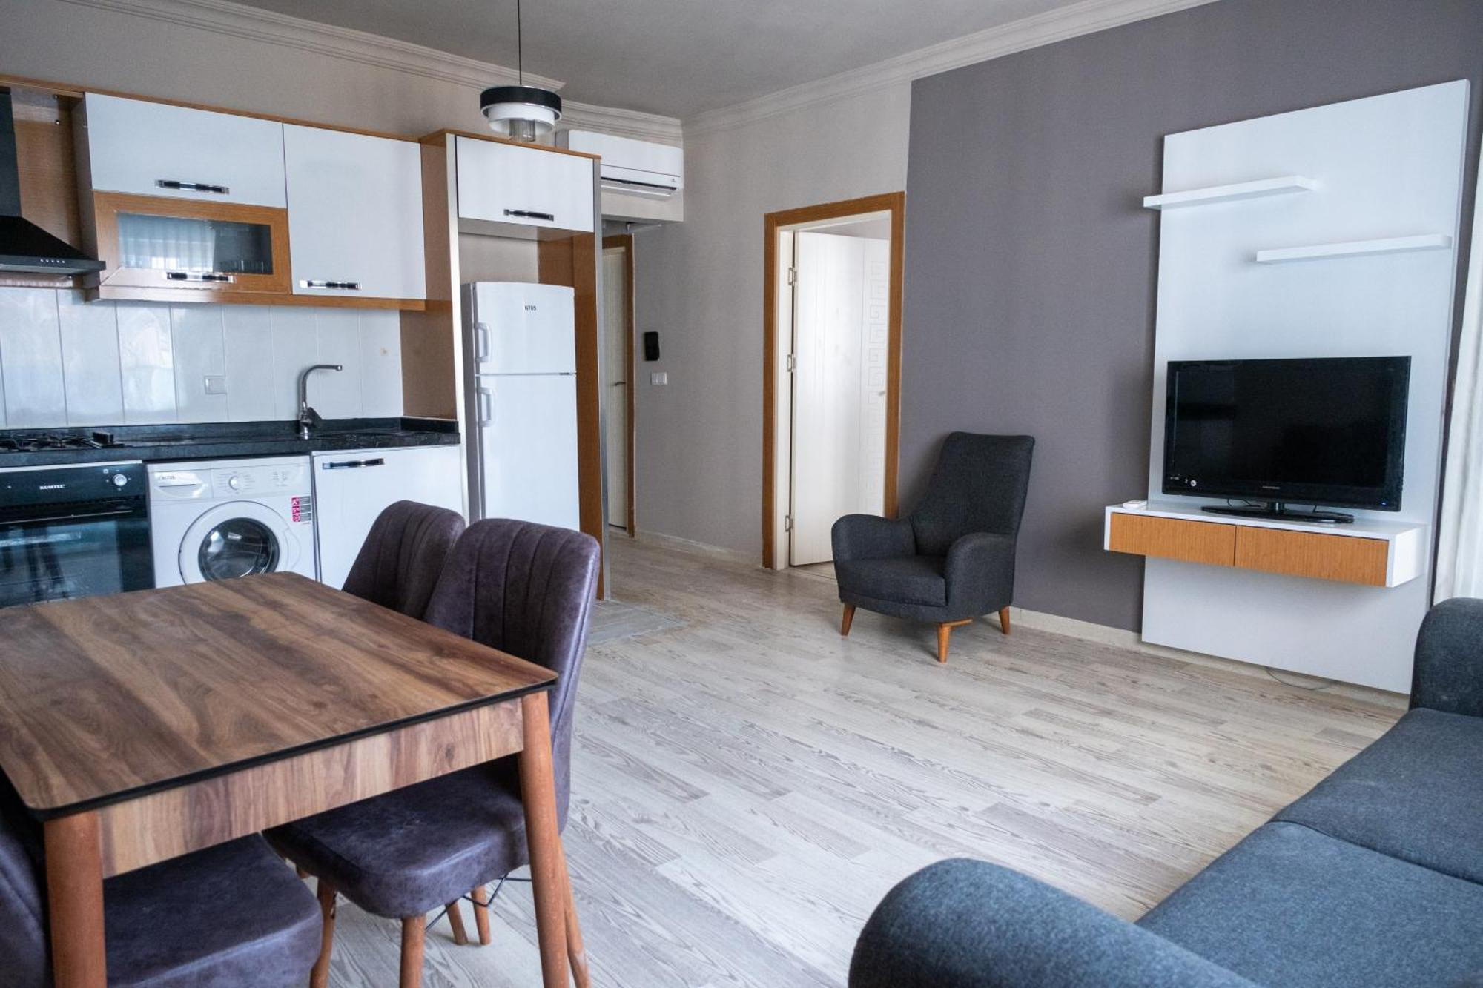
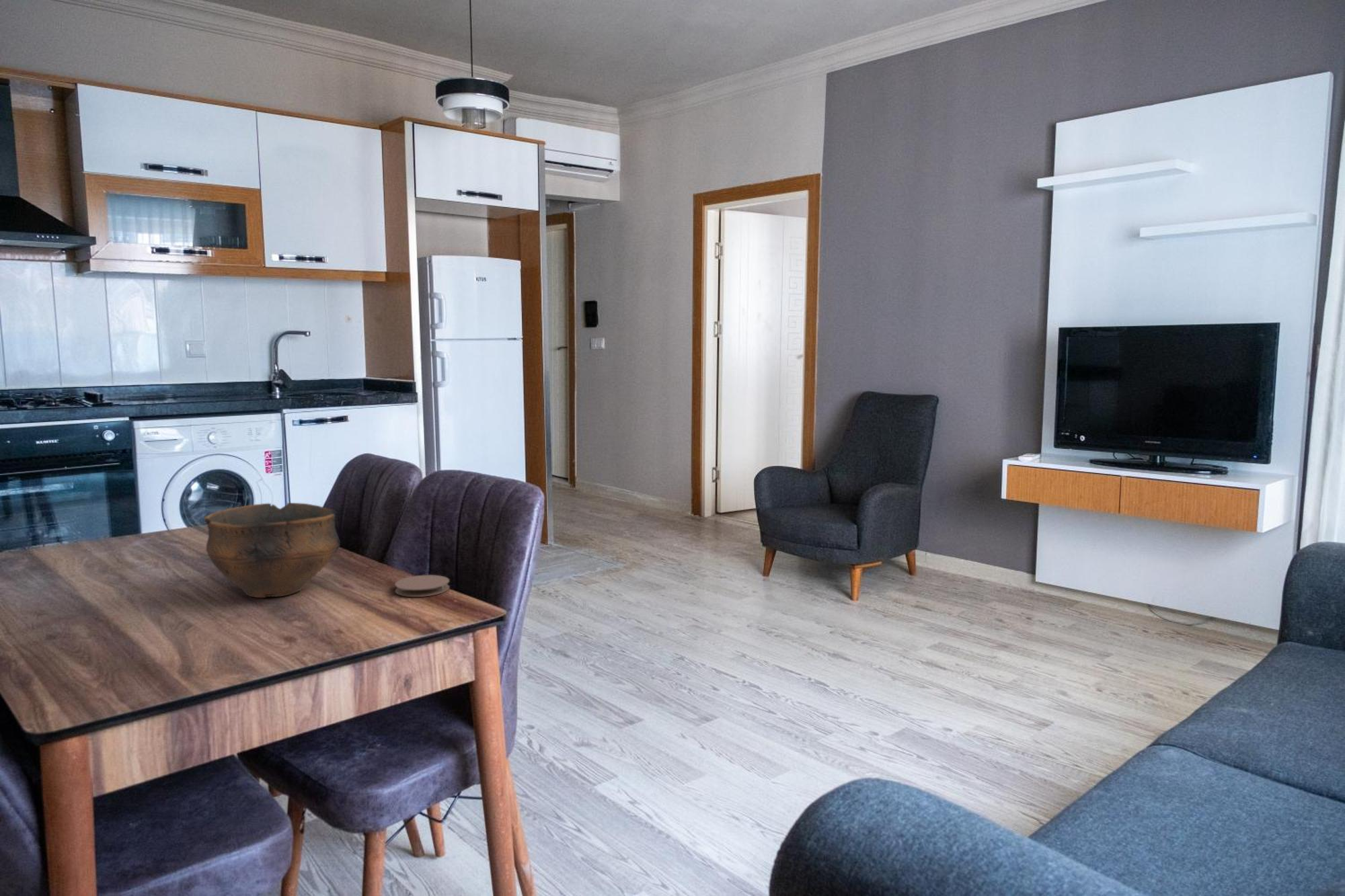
+ bowl [203,502,340,598]
+ coaster [394,574,451,598]
